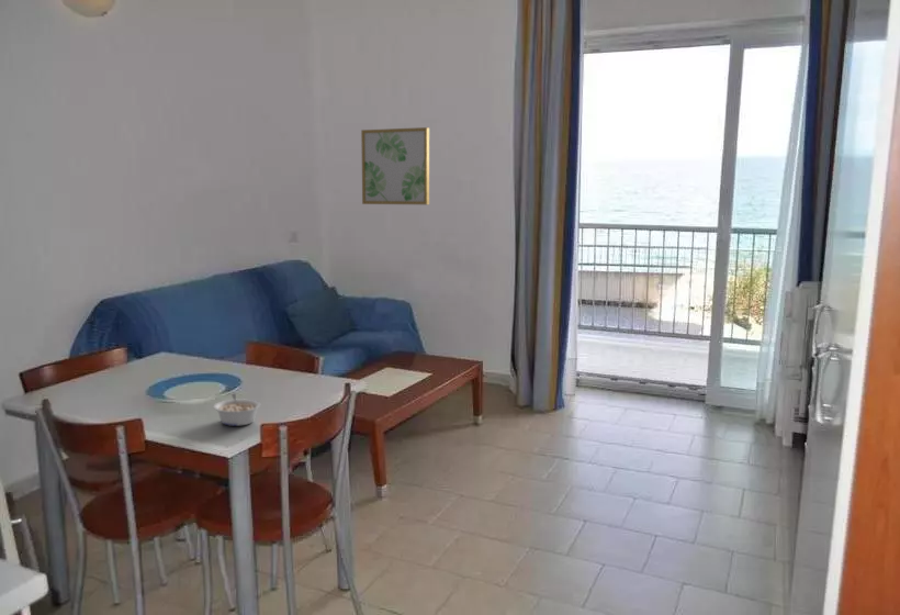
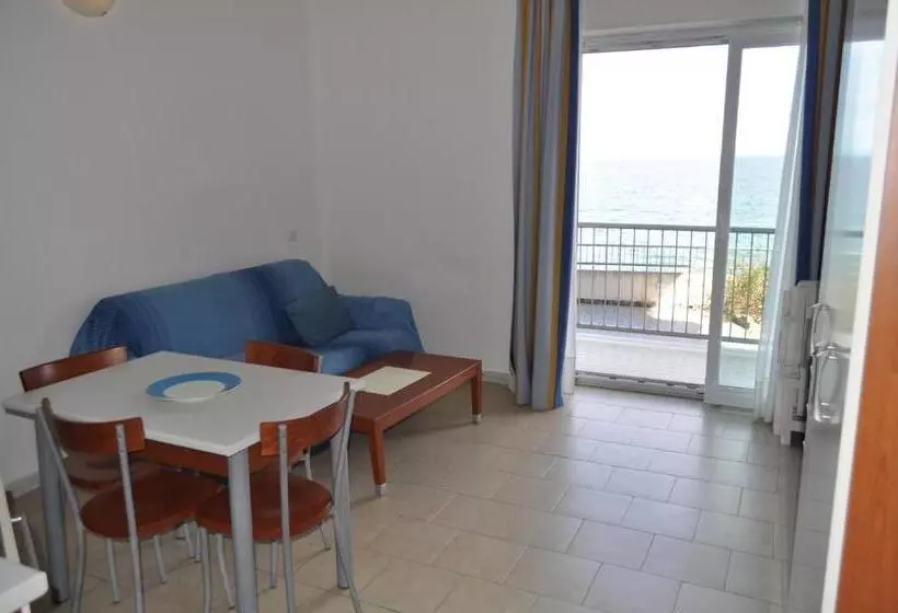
- legume [213,392,261,427]
- wall art [360,126,430,205]
